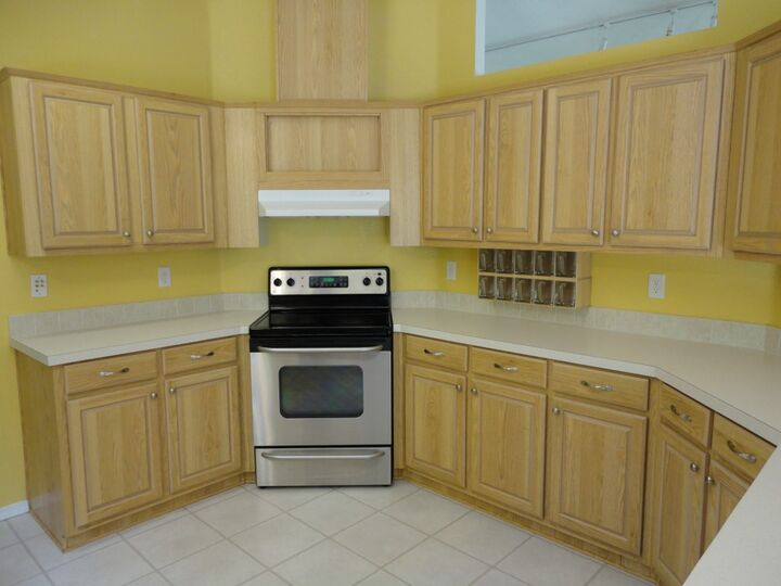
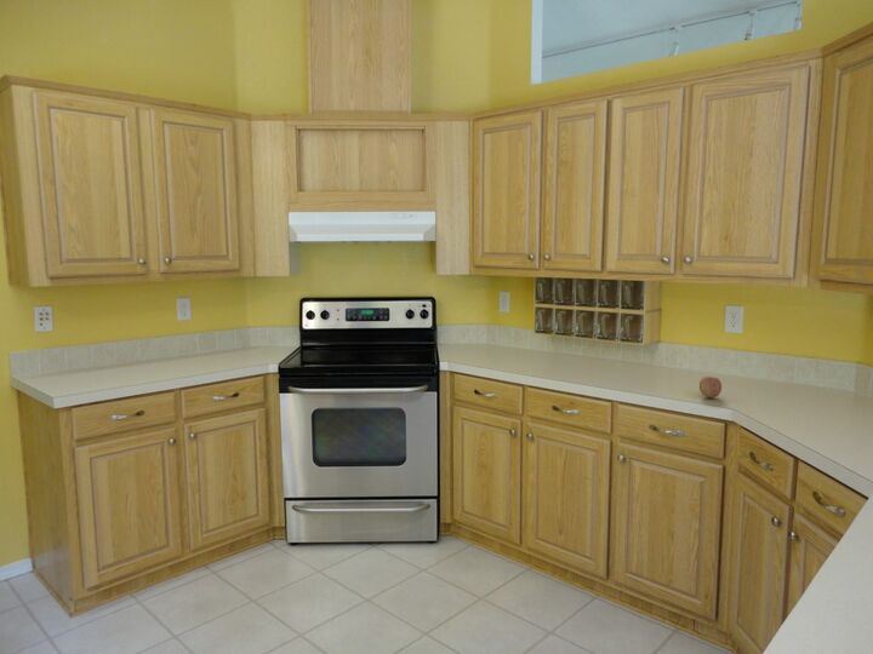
+ fruit [698,375,723,398]
